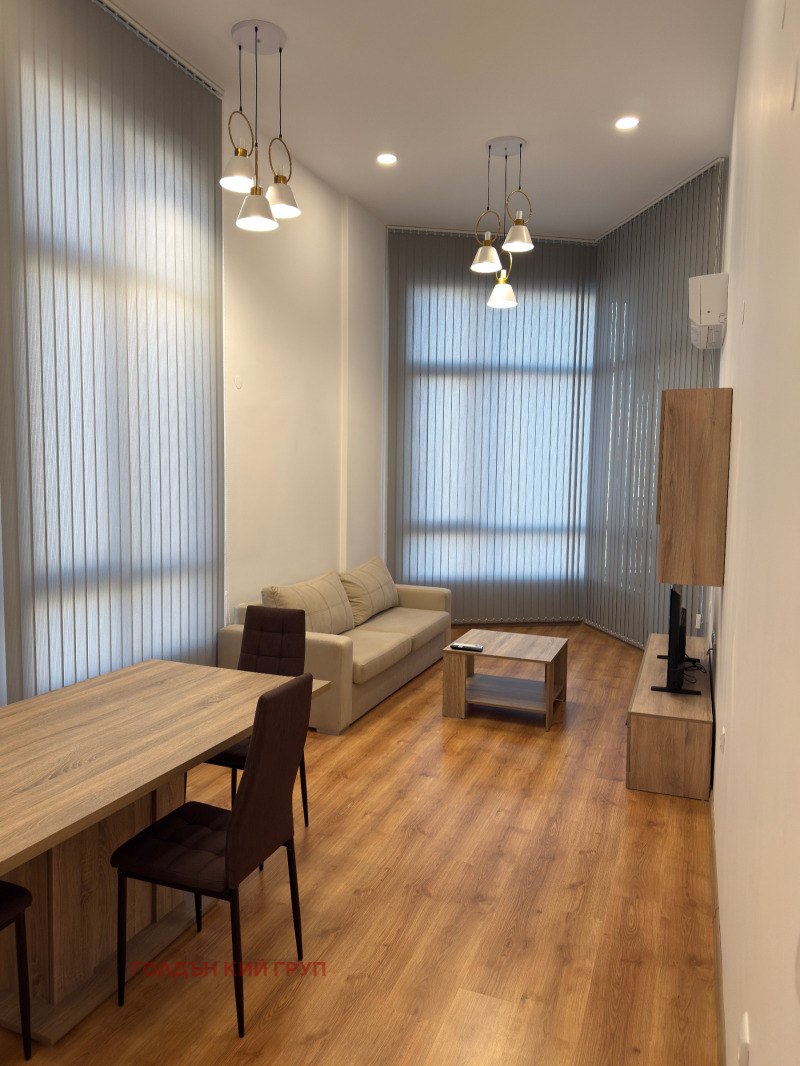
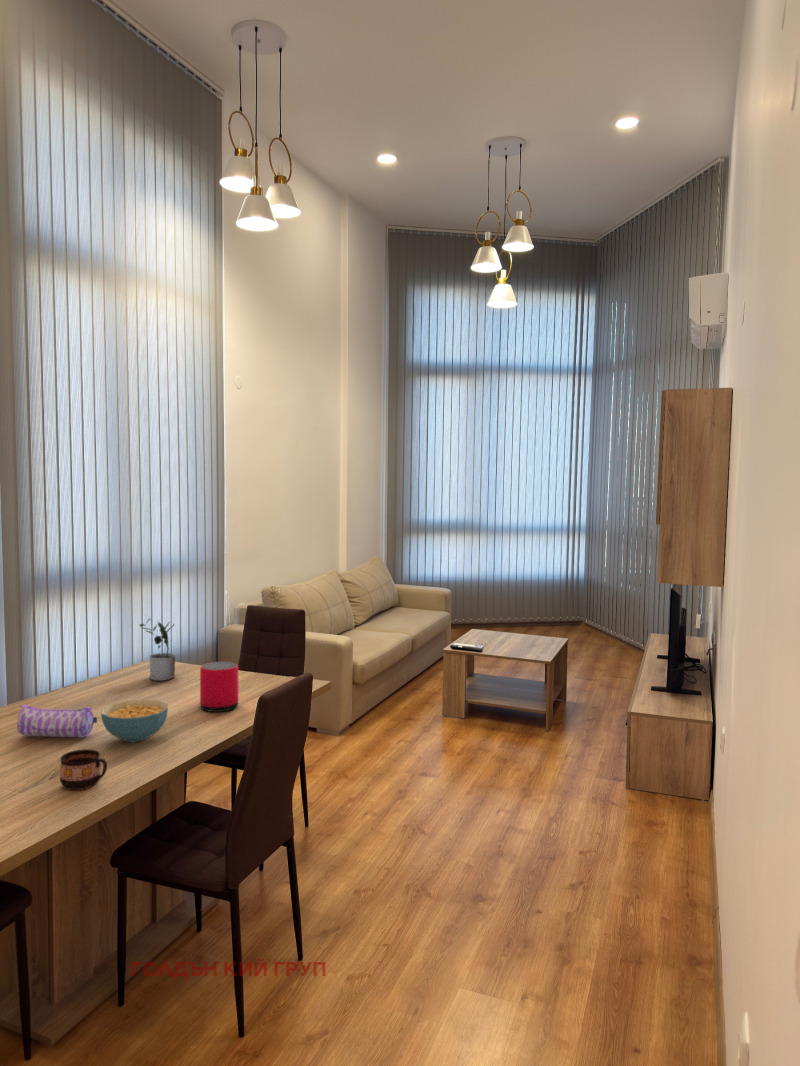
+ cereal bowl [100,698,169,744]
+ cup [59,748,108,791]
+ pencil case [16,704,98,739]
+ potted plant [139,617,176,682]
+ speaker [199,660,240,713]
